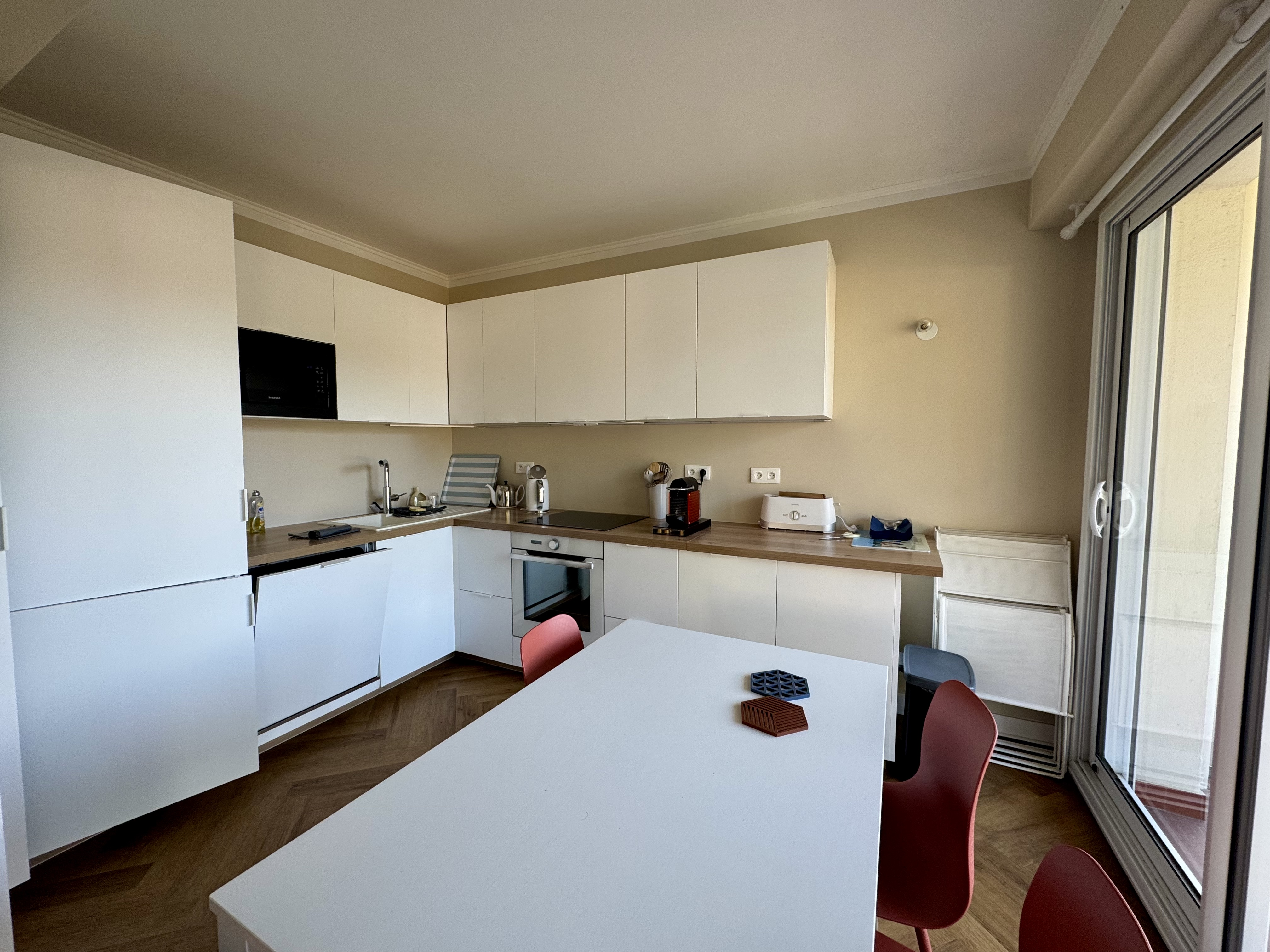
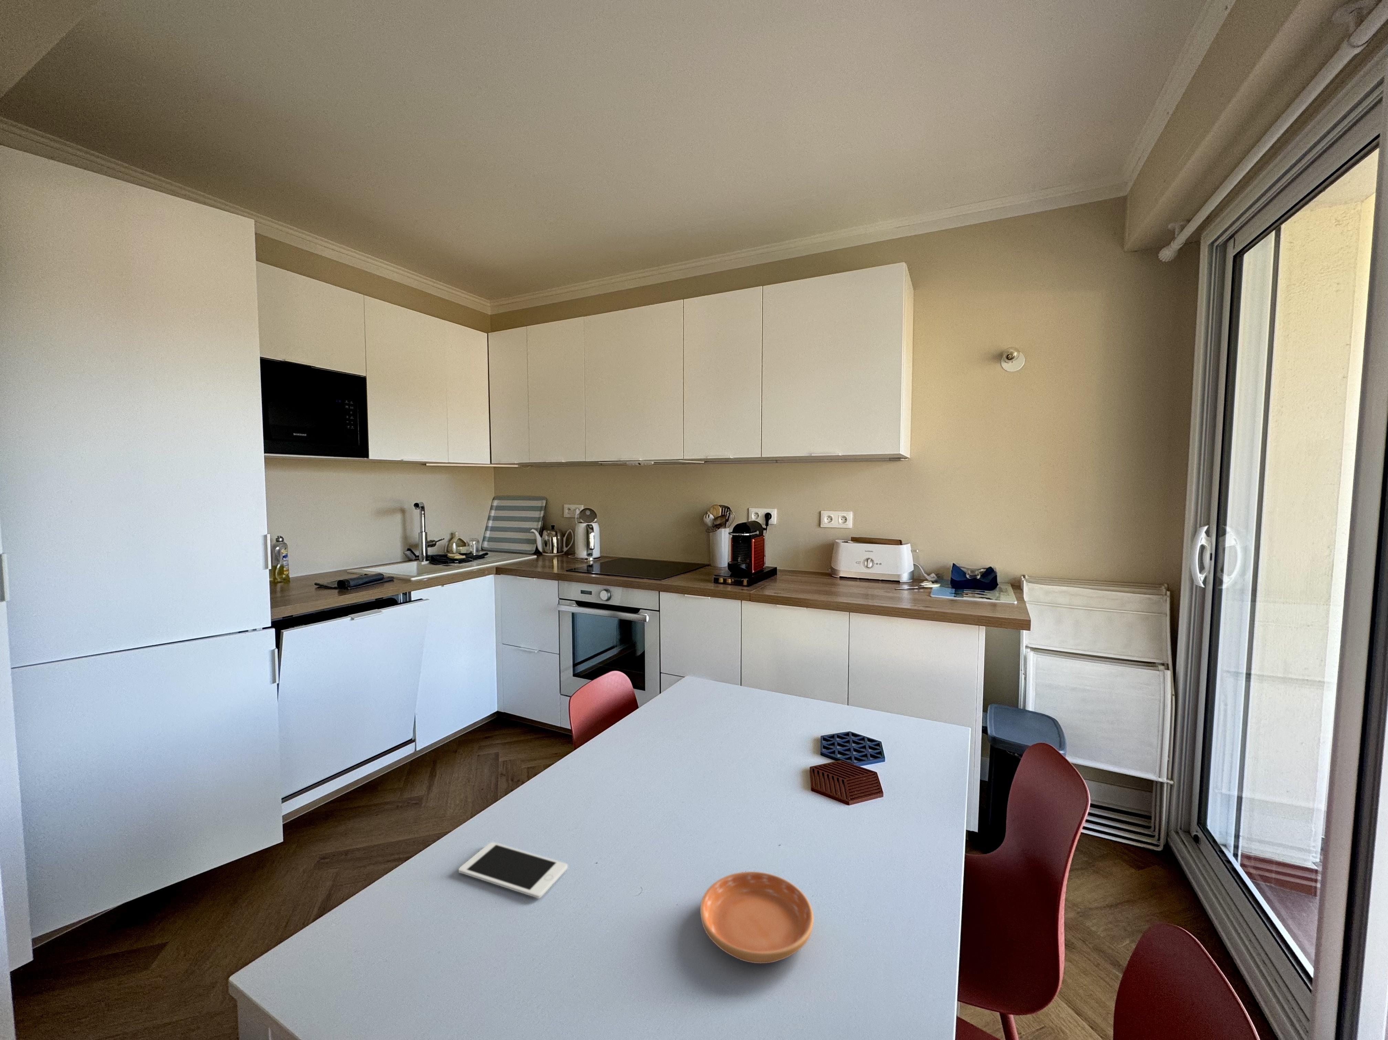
+ cell phone [458,842,568,899]
+ saucer [699,871,814,964]
